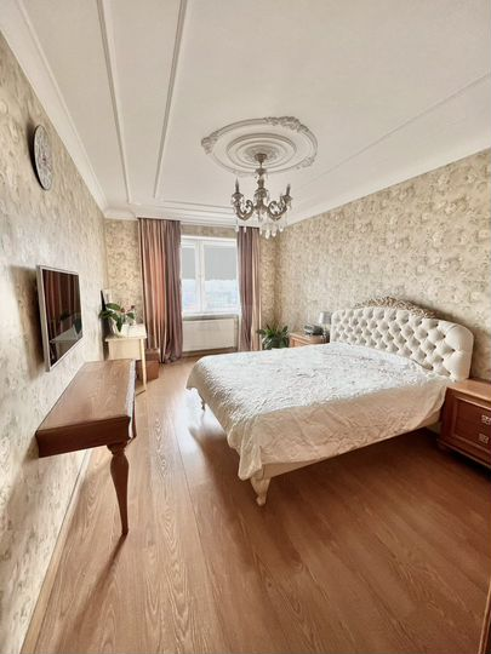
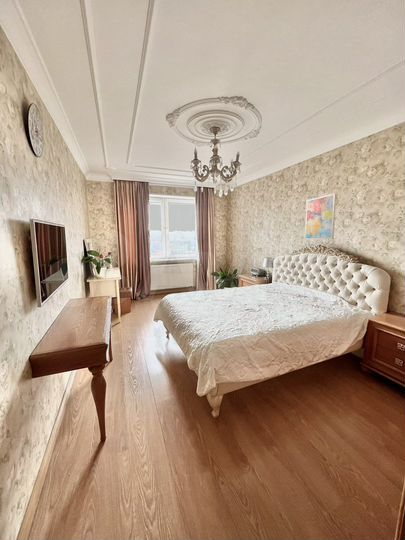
+ wall art [304,193,337,241]
